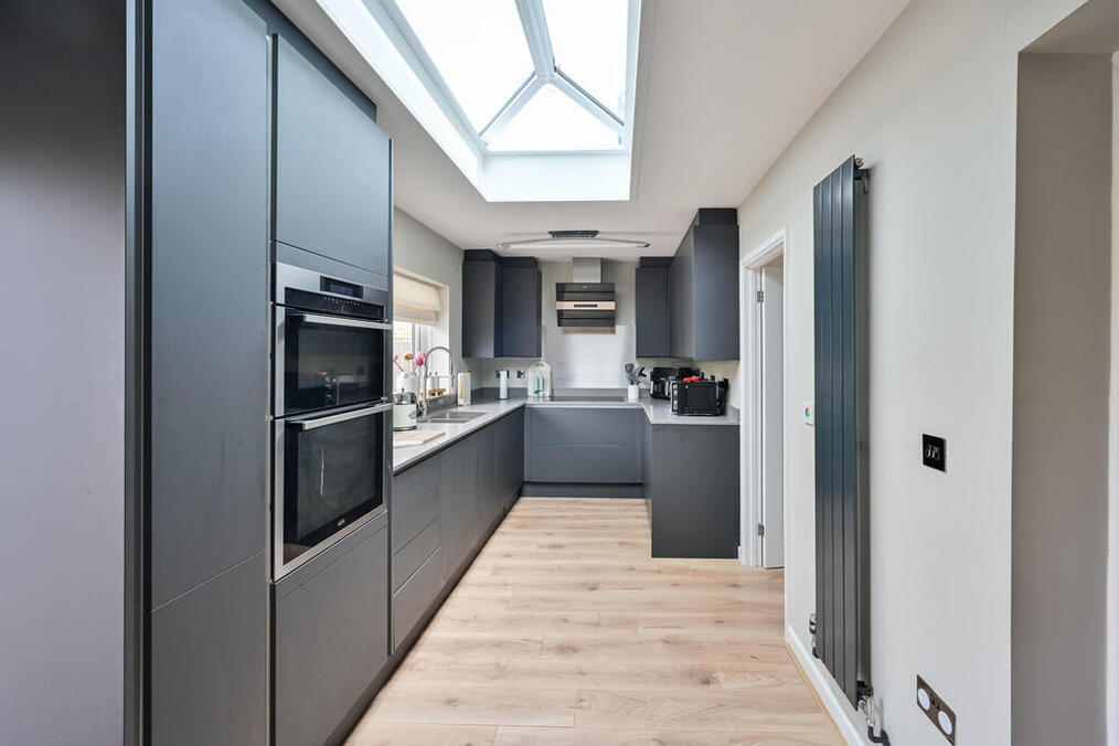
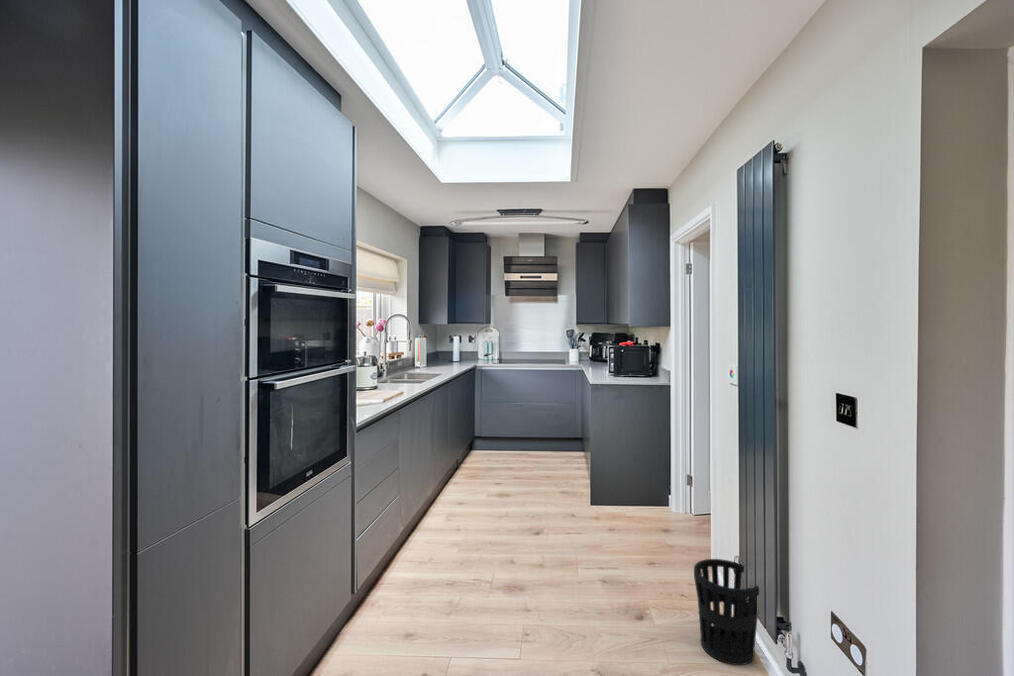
+ wastebasket [693,558,760,666]
